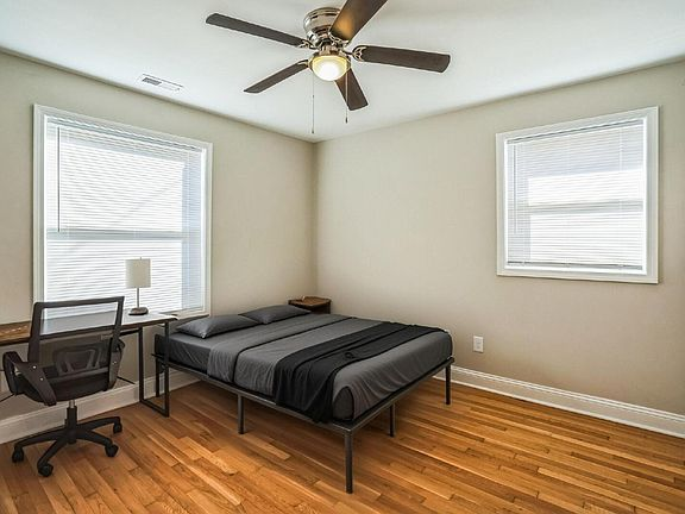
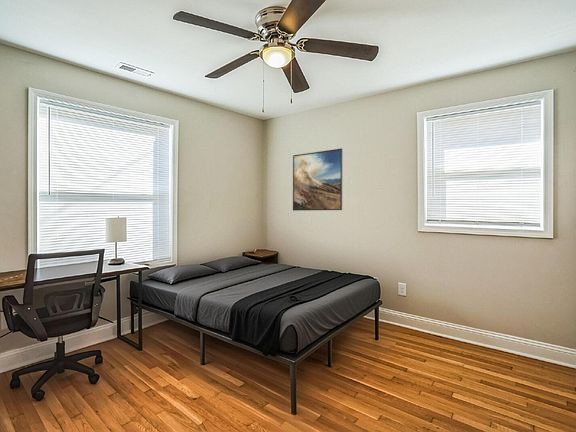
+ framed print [292,147,343,212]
